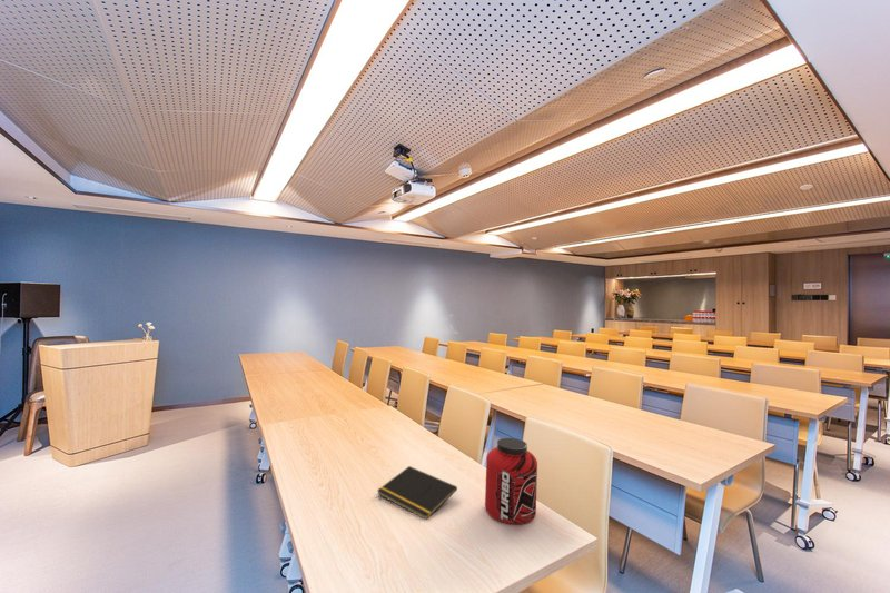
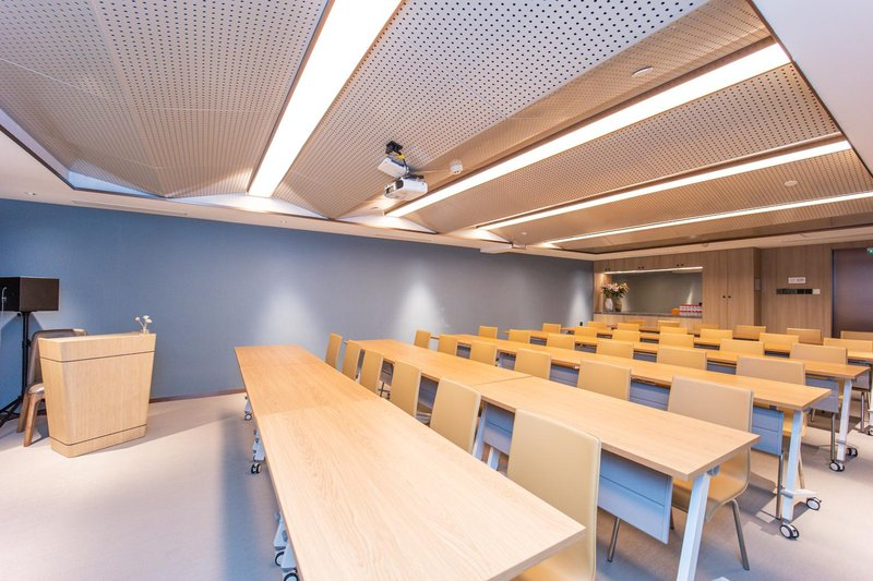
- protein powder [484,437,538,525]
- notepad [376,465,458,521]
